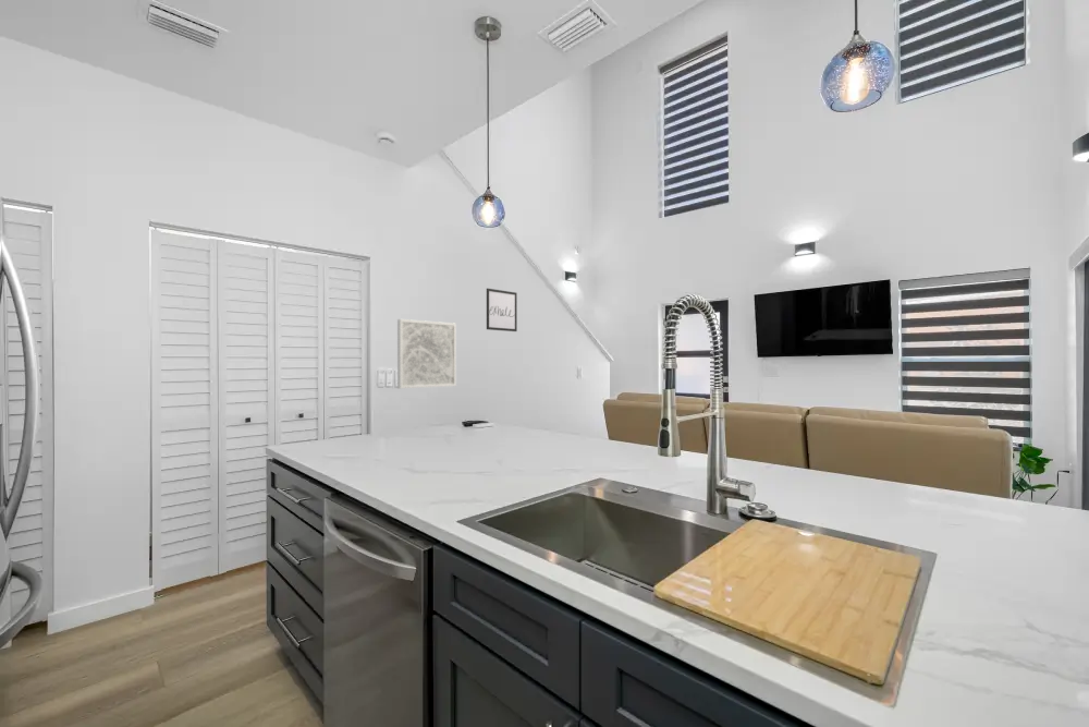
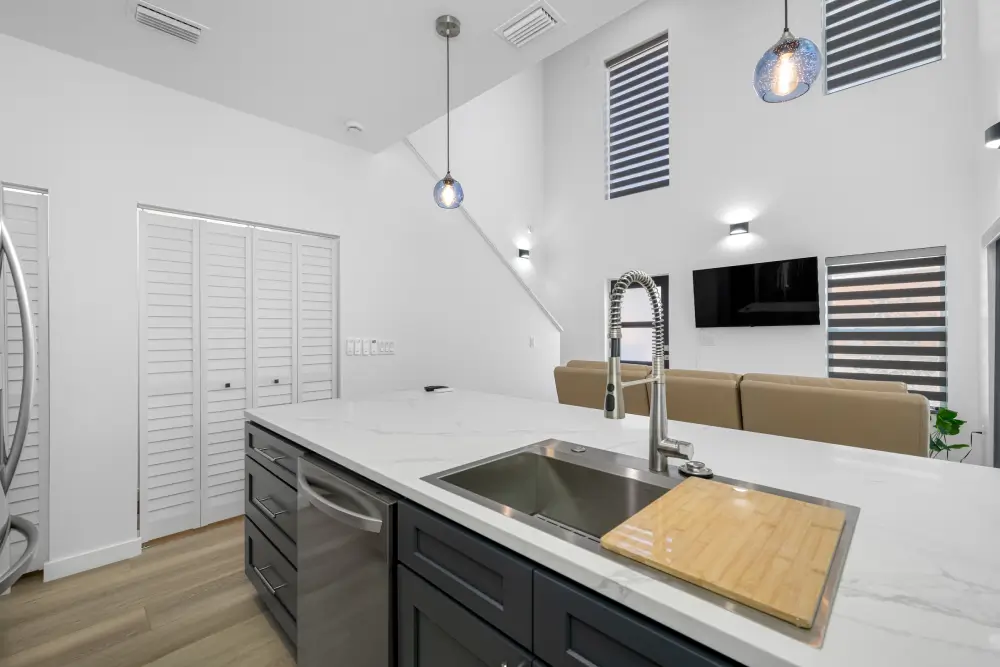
- wall art [396,318,457,389]
- wall art [486,288,518,332]
